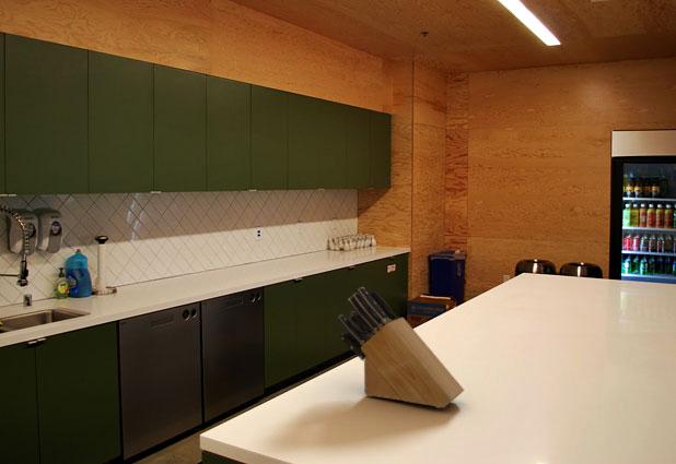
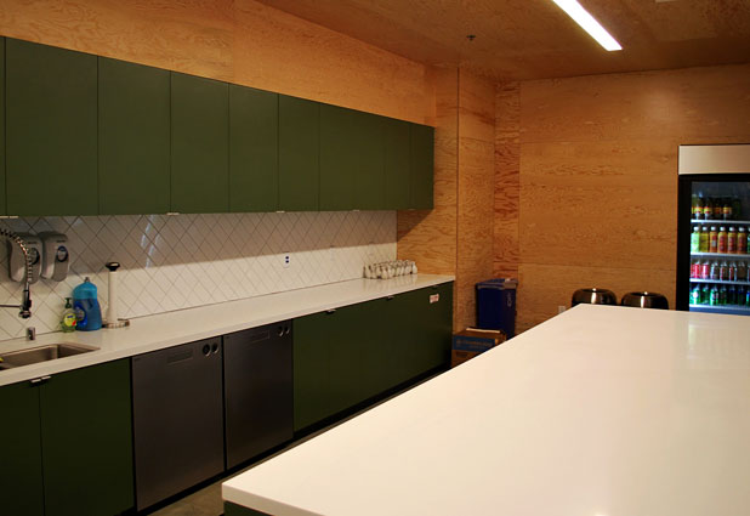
- knife block [337,286,465,409]
